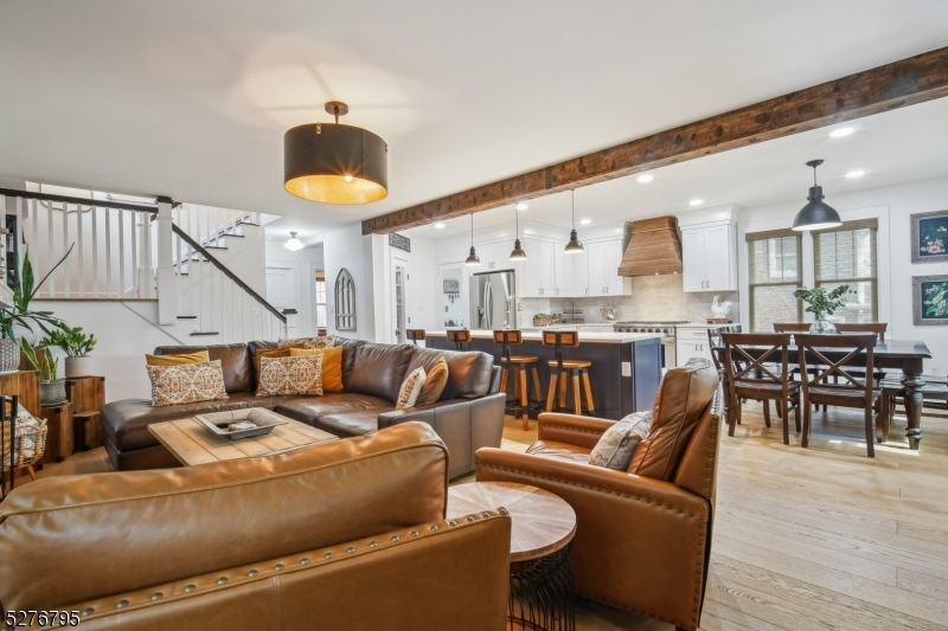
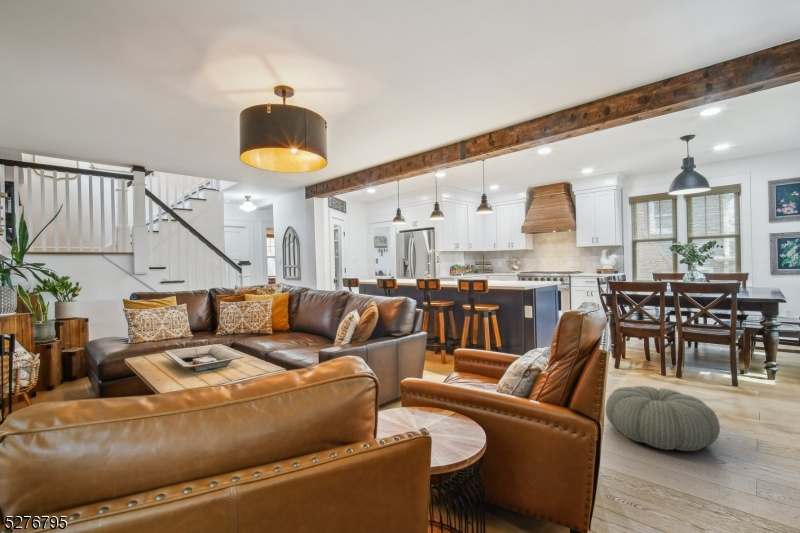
+ pouf [605,385,721,452]
